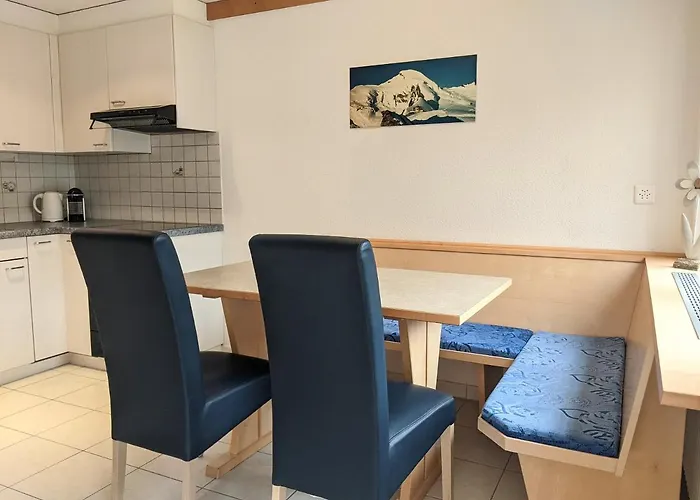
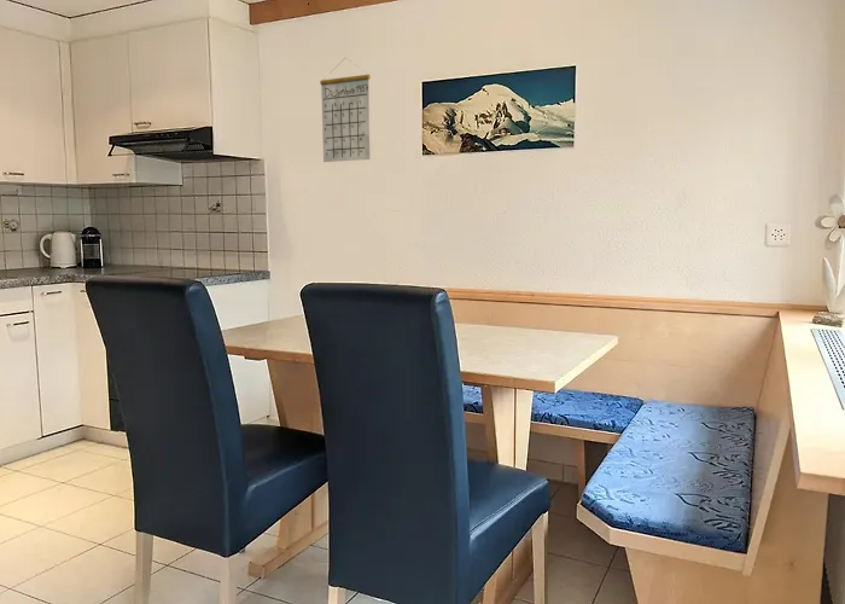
+ calendar [319,57,372,163]
